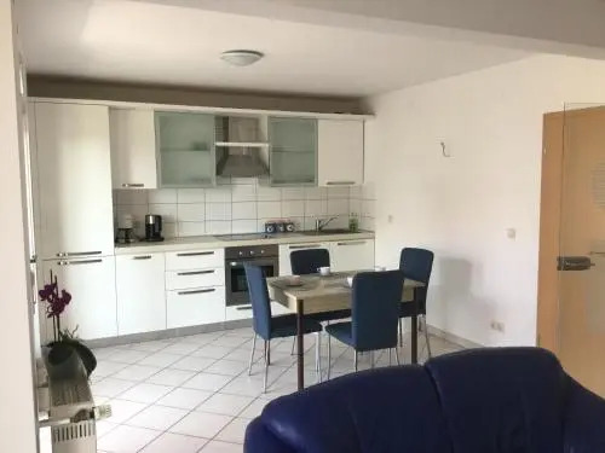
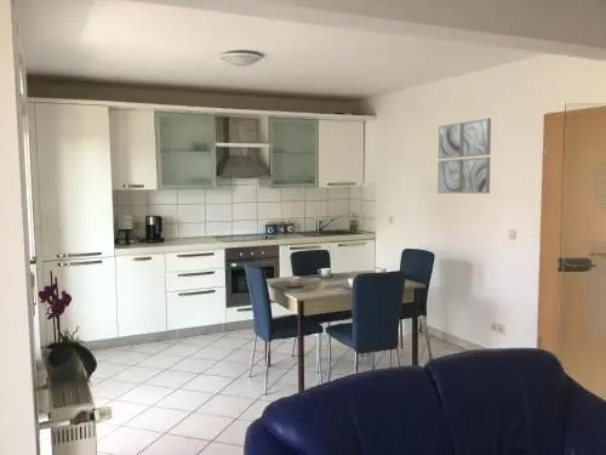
+ wall art [436,116,492,194]
